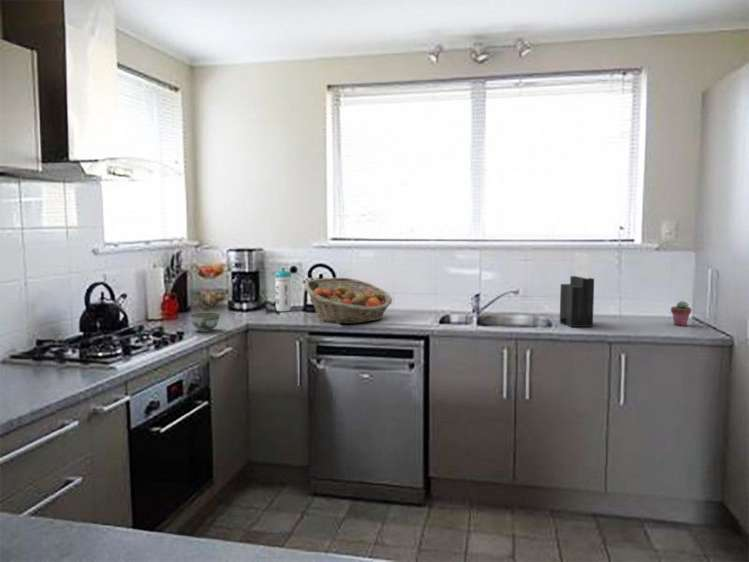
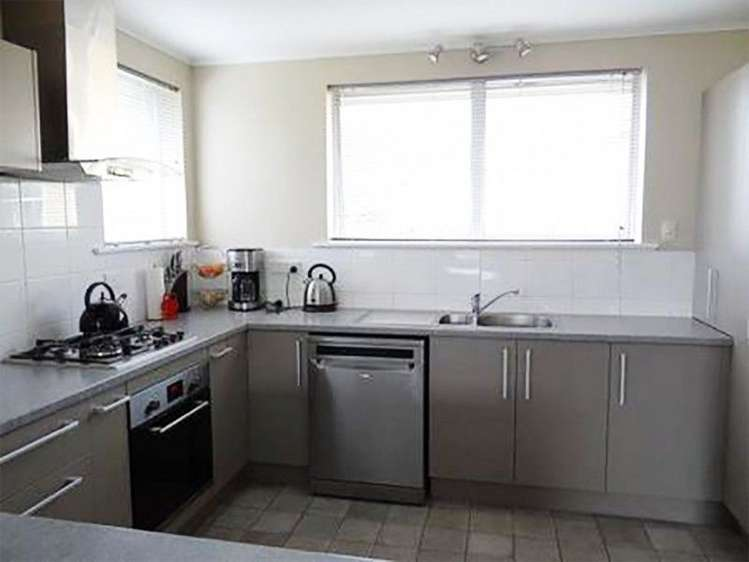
- knife block [559,252,595,328]
- potted succulent [670,300,692,327]
- bowl [189,312,221,333]
- water bottle [274,266,292,312]
- fruit basket [303,277,393,325]
